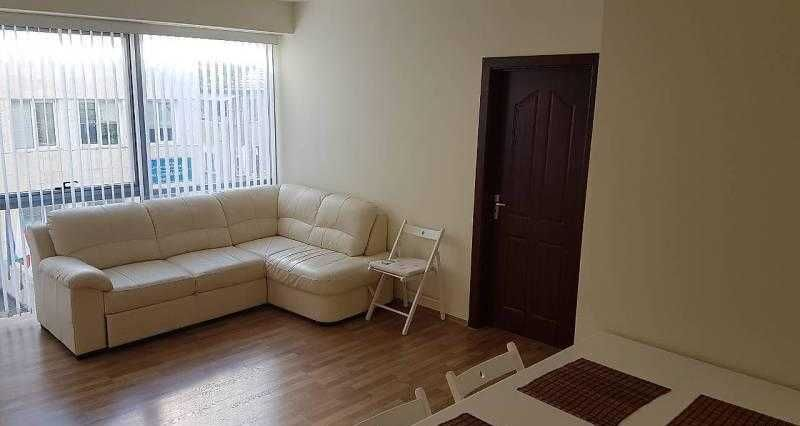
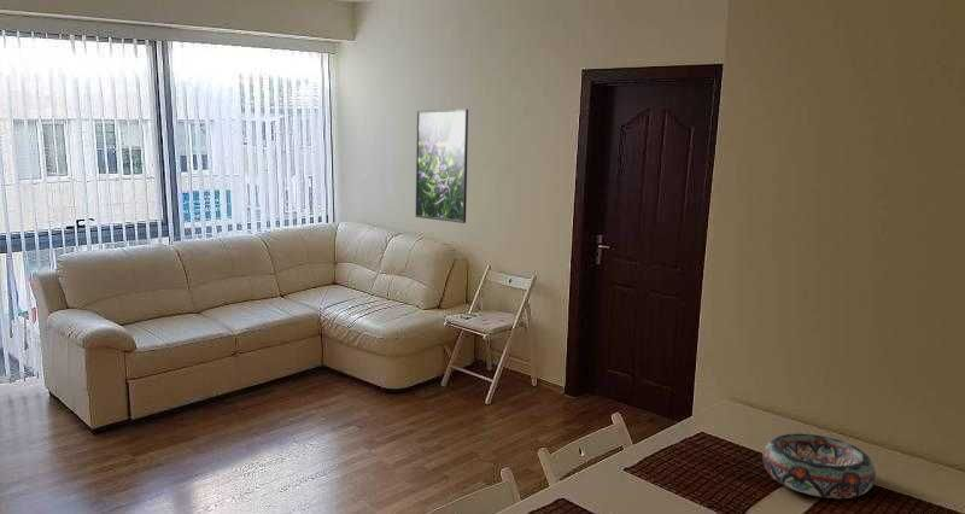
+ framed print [415,107,469,224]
+ decorative bowl [761,432,877,500]
